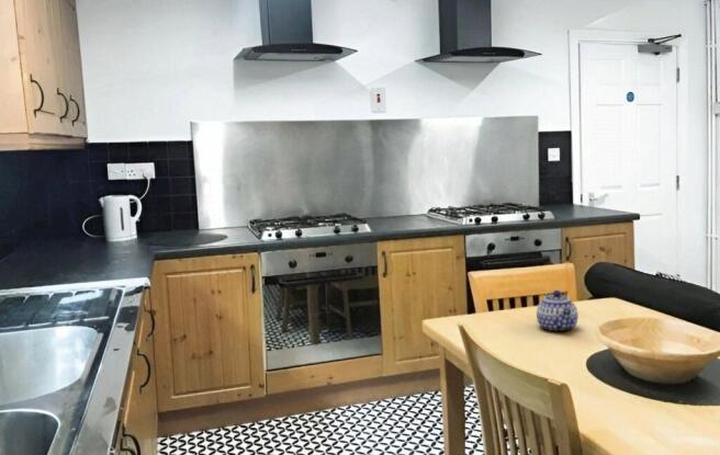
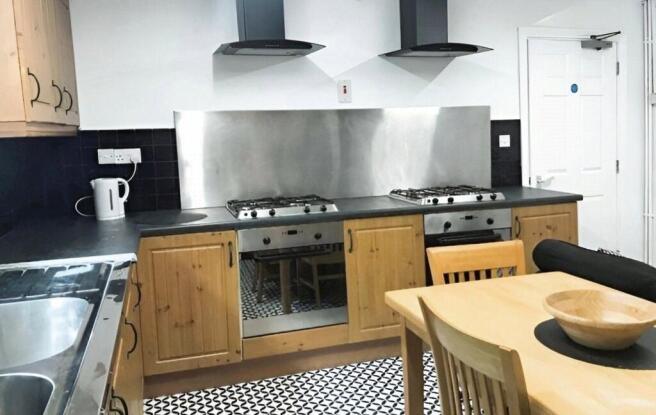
- teapot [536,289,580,332]
